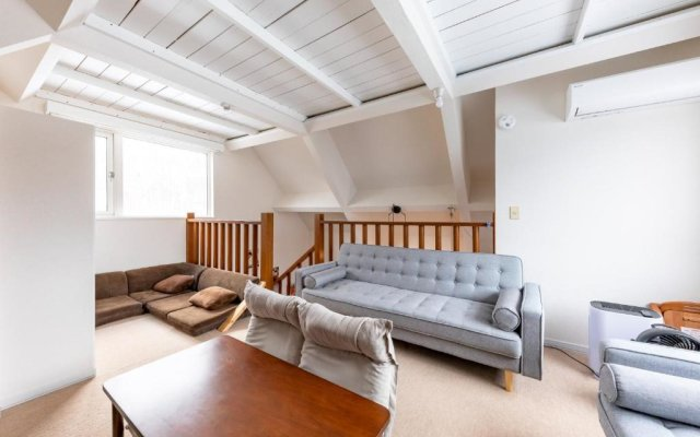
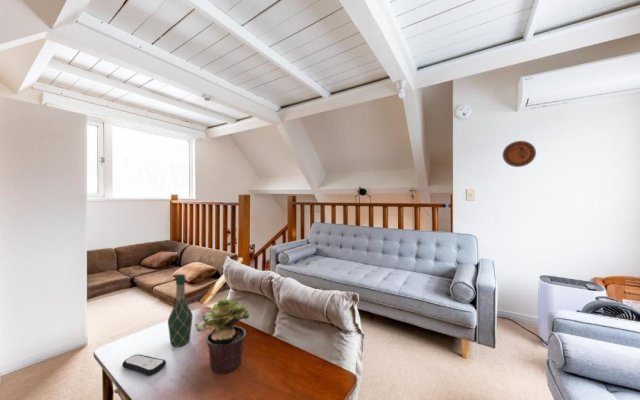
+ wine bottle [167,274,194,348]
+ potted plant [194,298,250,374]
+ decorative plate [502,140,537,168]
+ remote control [121,354,167,376]
